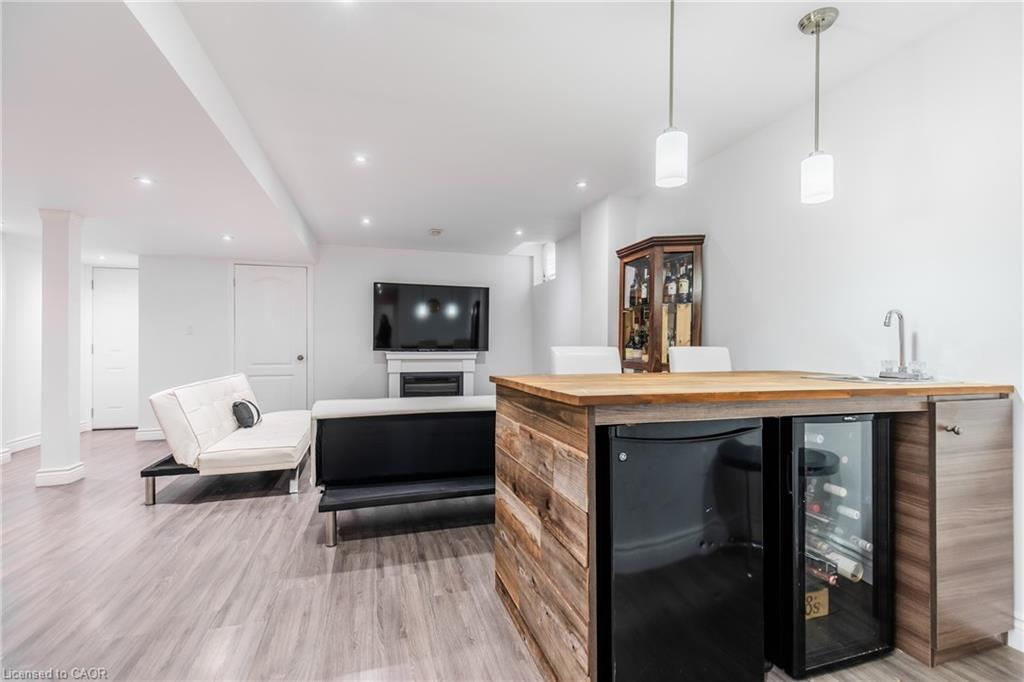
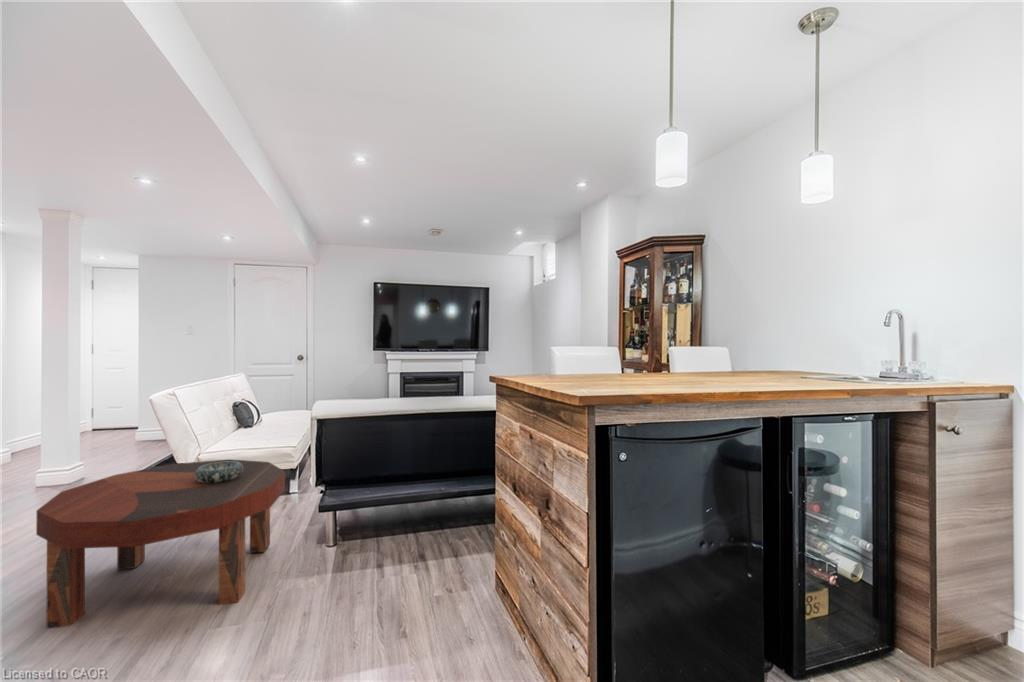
+ decorative bowl [195,461,243,483]
+ coffee table [35,458,286,630]
